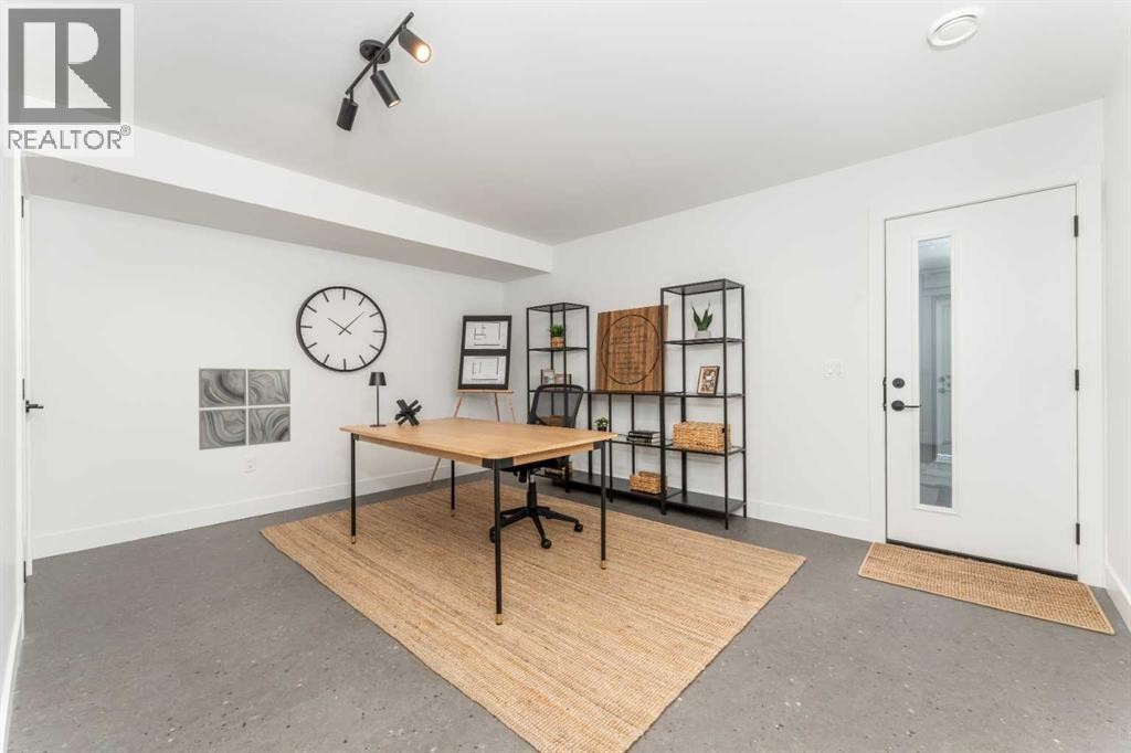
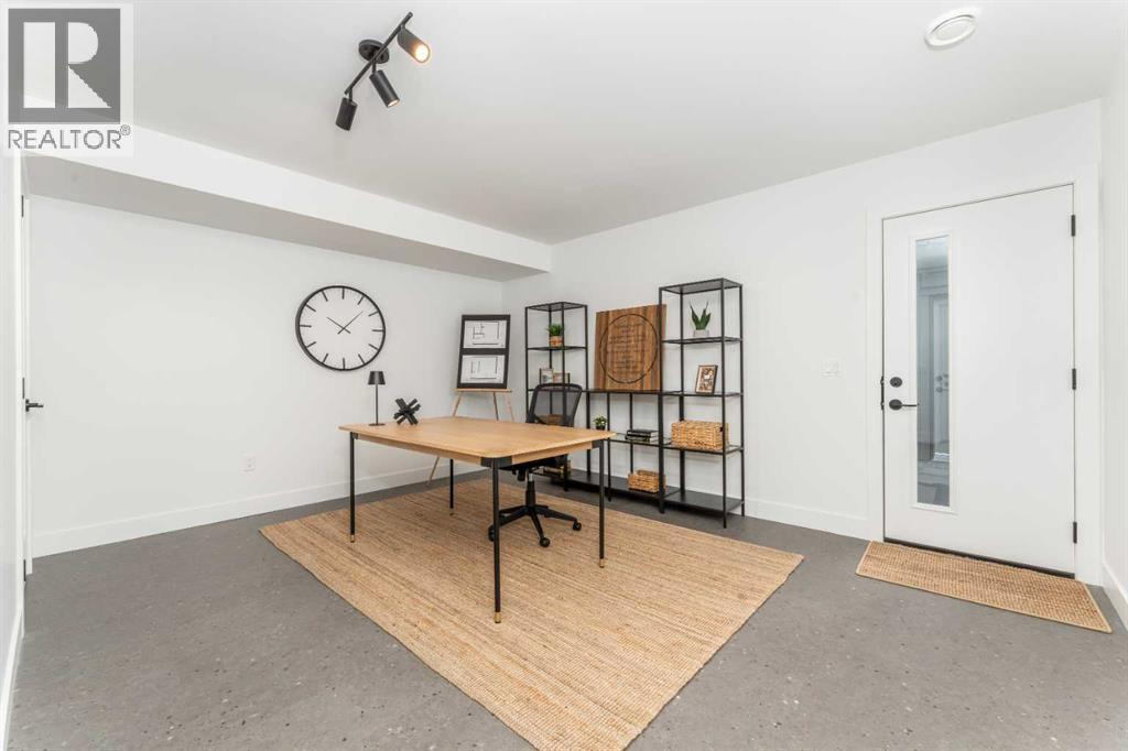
- wall art [198,368,292,452]
